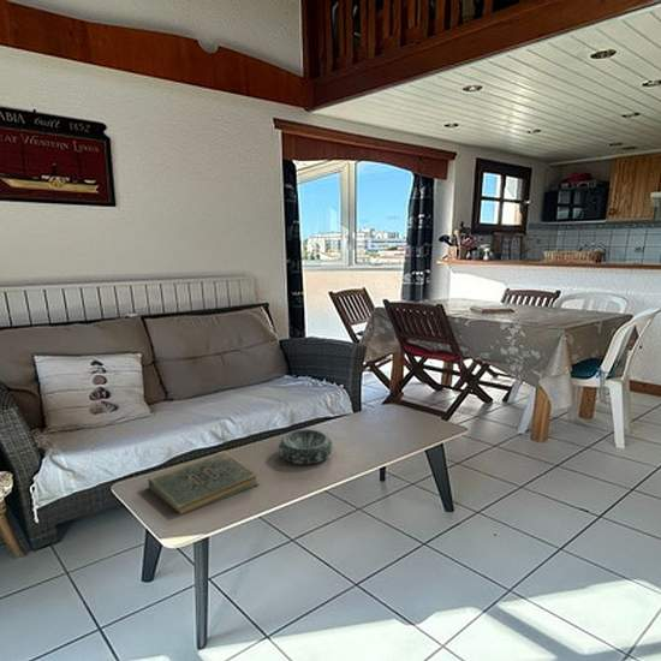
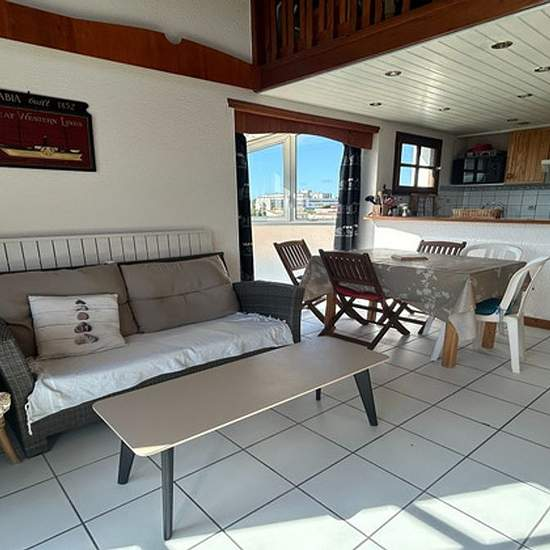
- book [147,449,261,516]
- decorative bowl [278,428,334,465]
